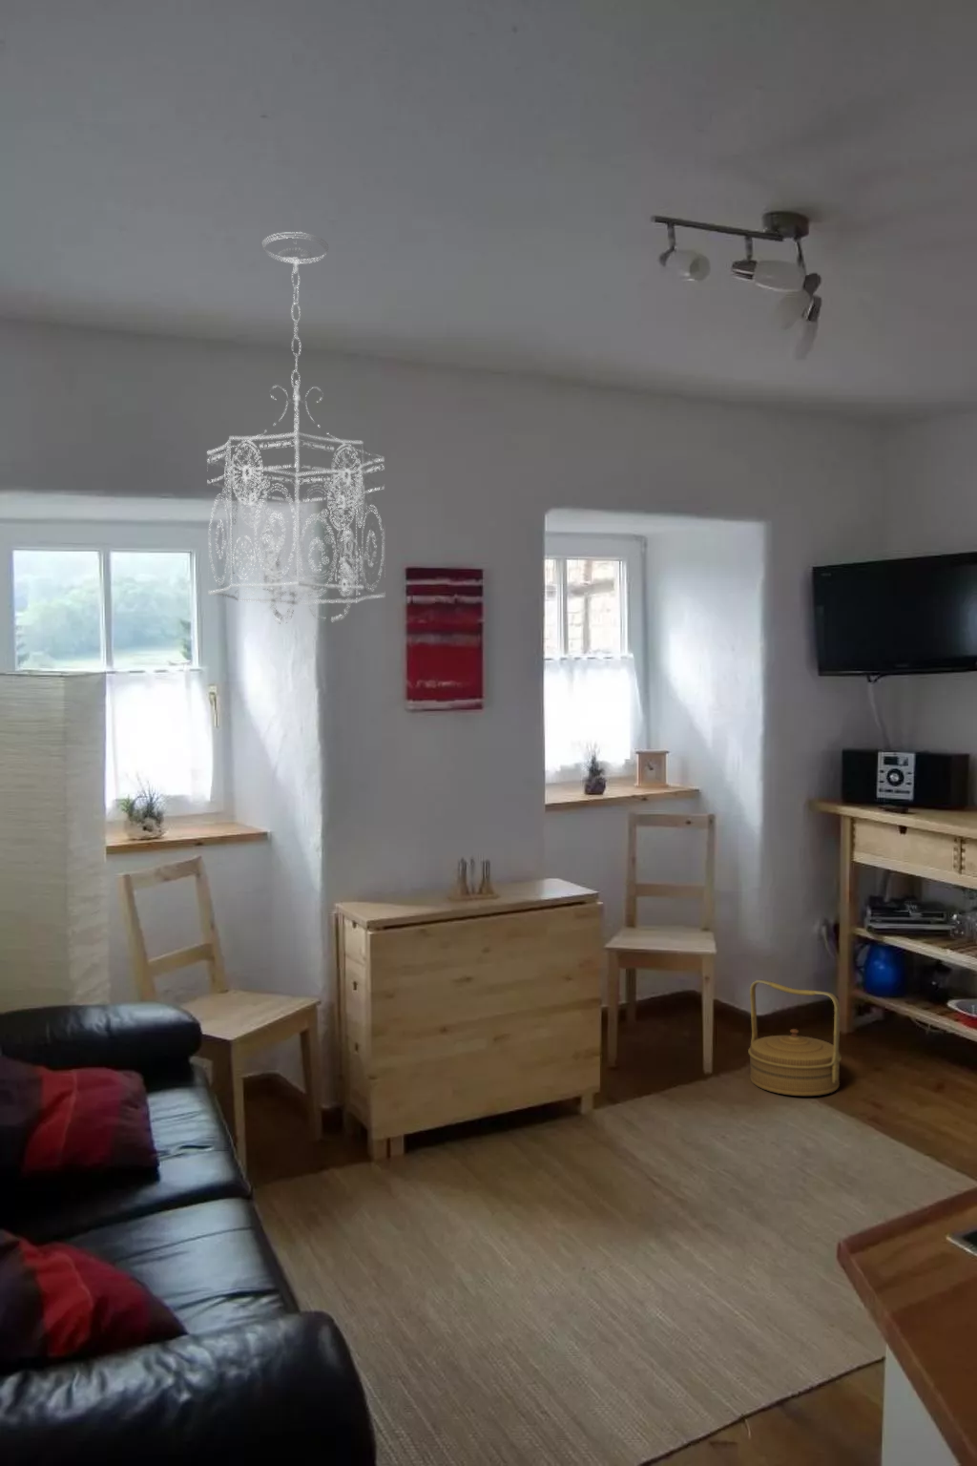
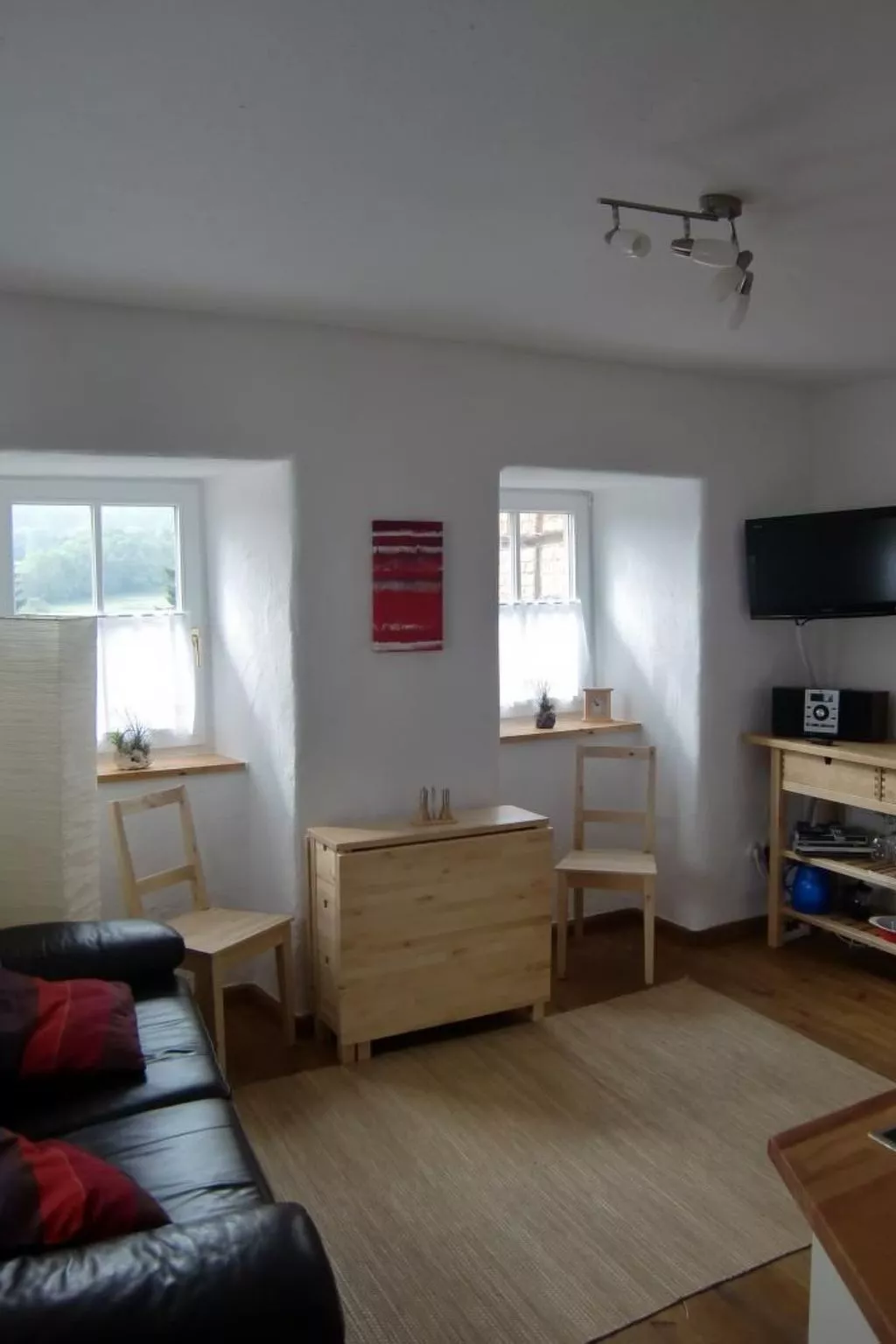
- basket [747,980,843,1096]
- pendant lamp [206,231,386,625]
